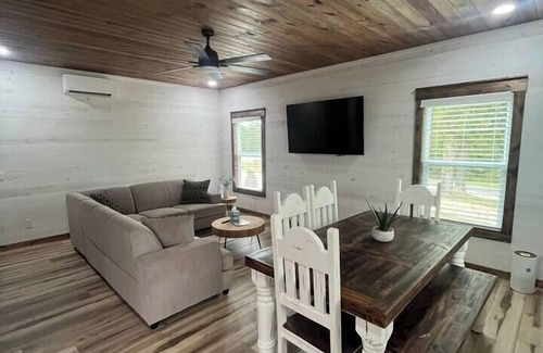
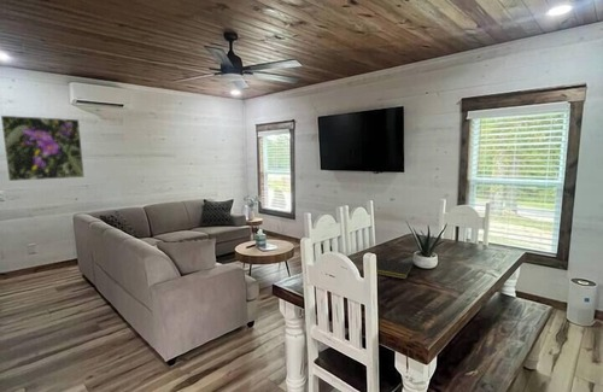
+ notepad [376,257,414,280]
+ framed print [0,115,86,182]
